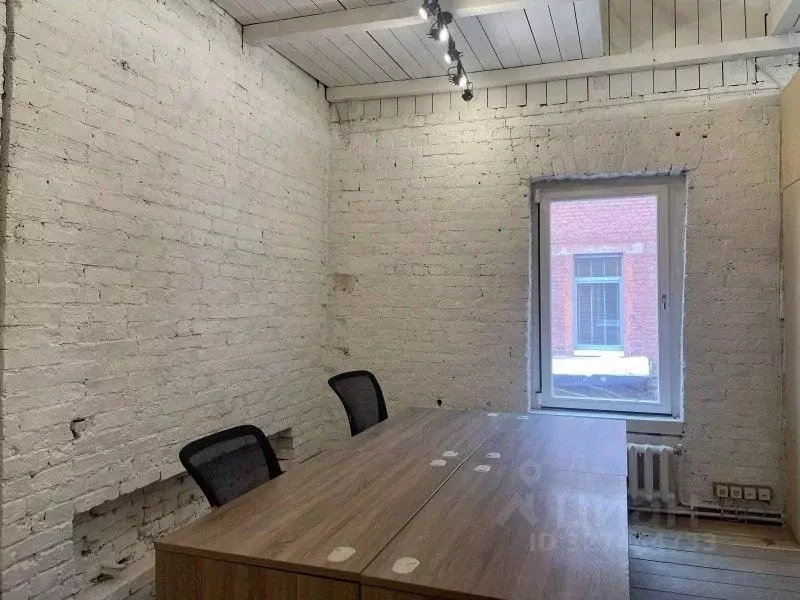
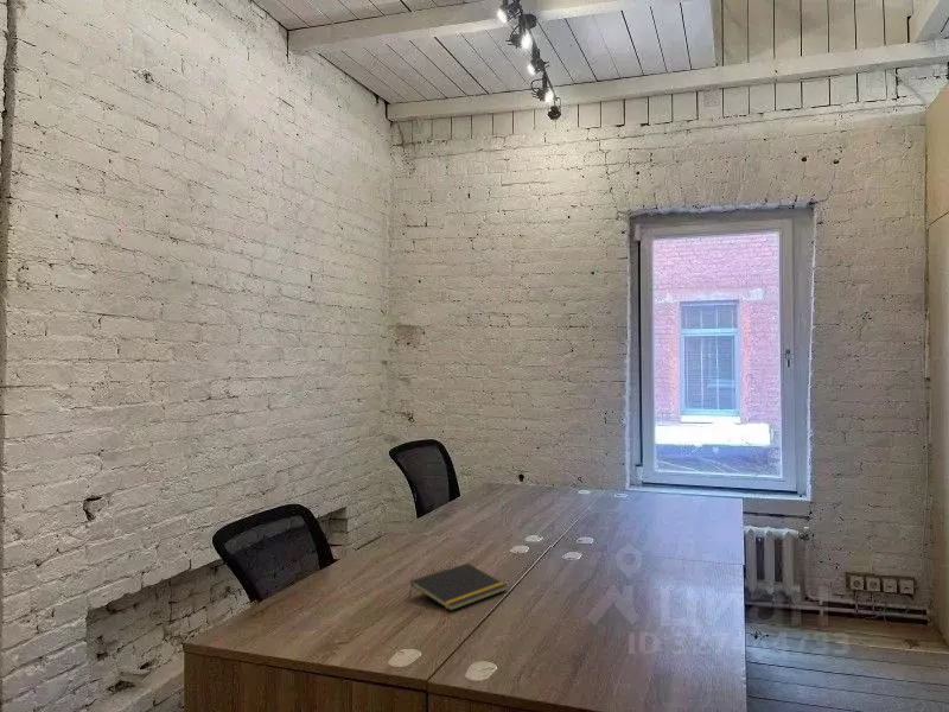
+ notepad [408,562,509,612]
